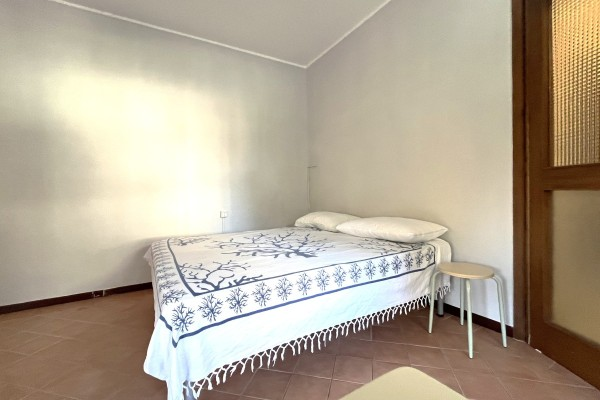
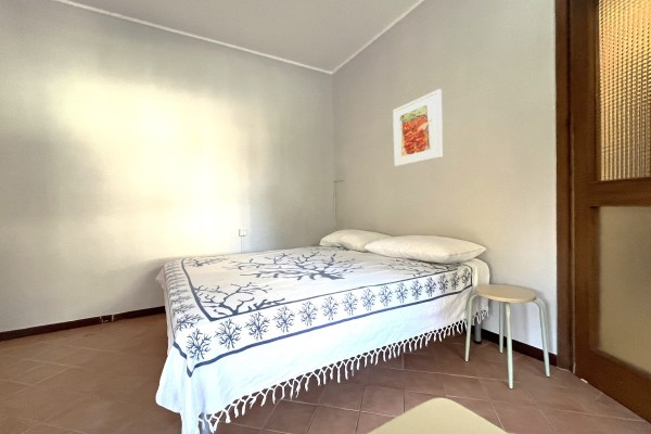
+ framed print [392,88,444,168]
